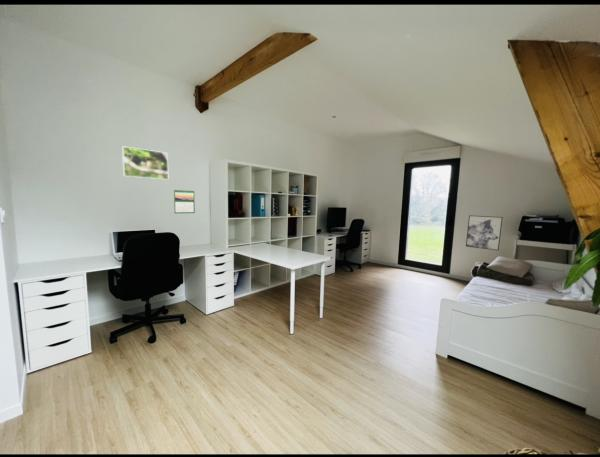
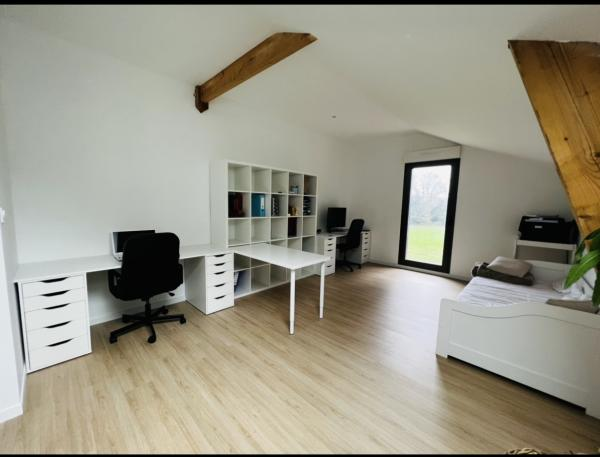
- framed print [121,145,169,181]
- calendar [173,188,196,214]
- wall art [465,215,504,252]
